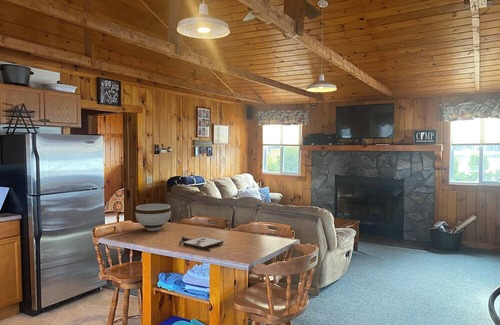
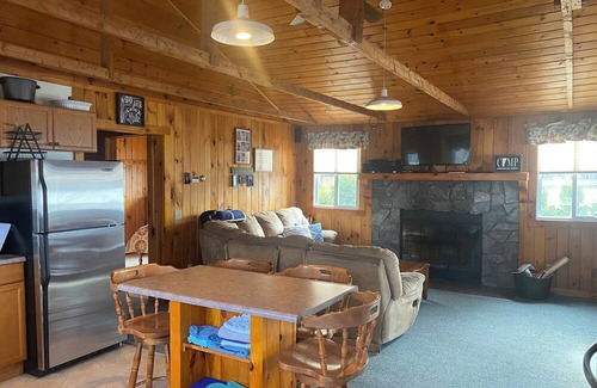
- board game [178,235,224,253]
- bowl [134,203,172,231]
